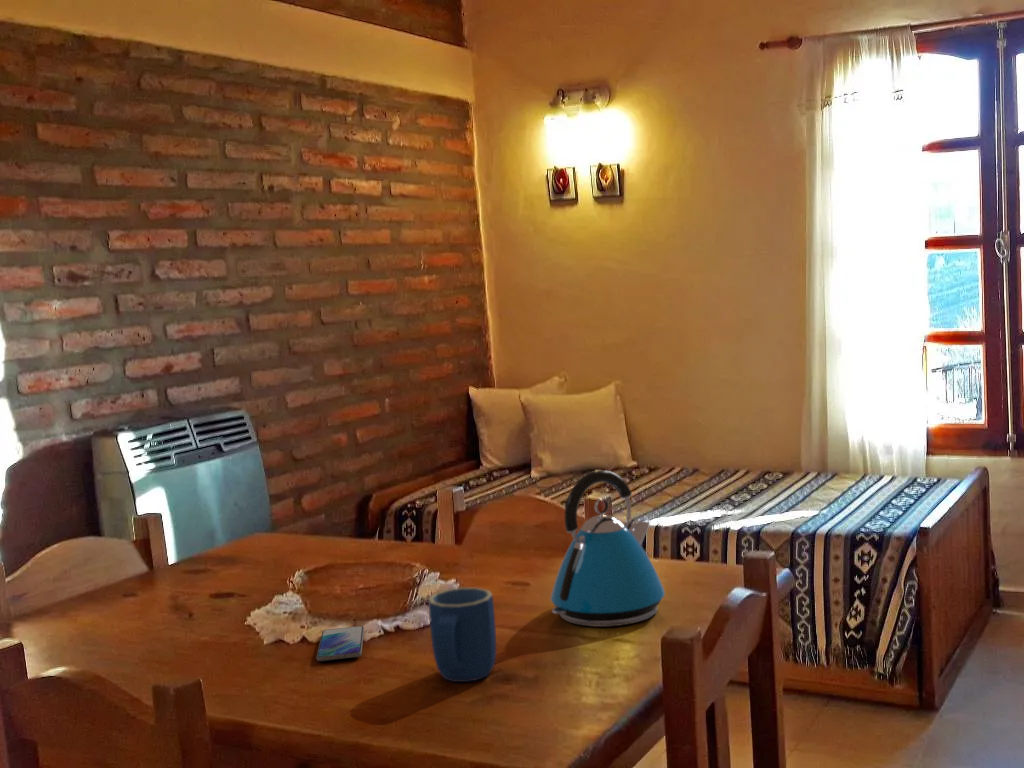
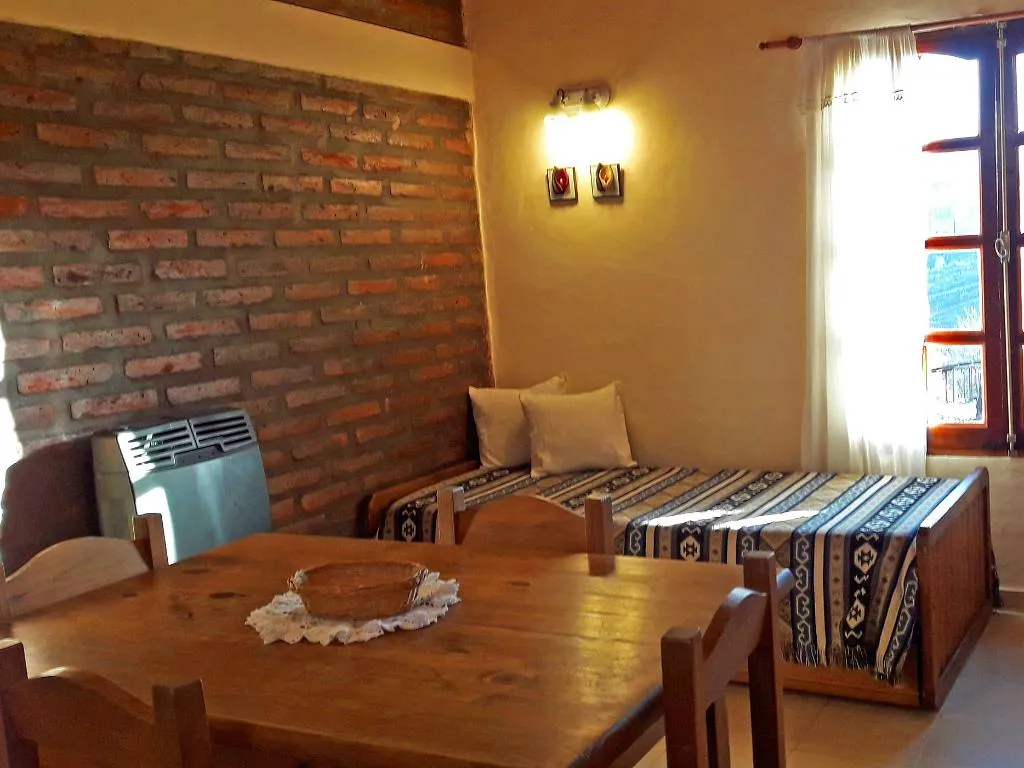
- smartphone [316,625,365,663]
- kettle [550,469,666,628]
- mug [427,586,497,683]
